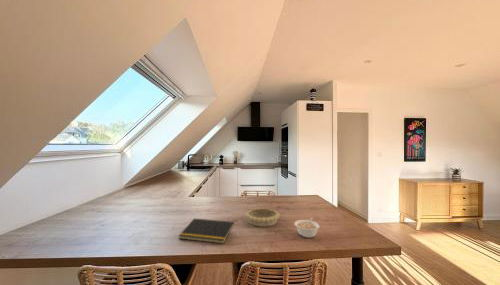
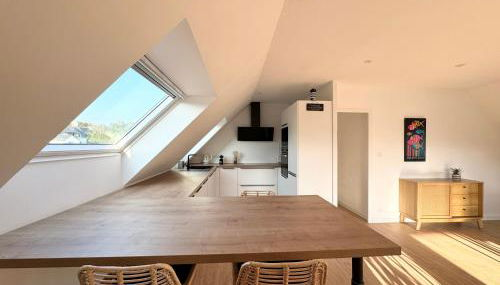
- notepad [178,217,235,244]
- legume [294,216,321,239]
- decorative bowl [244,208,281,227]
